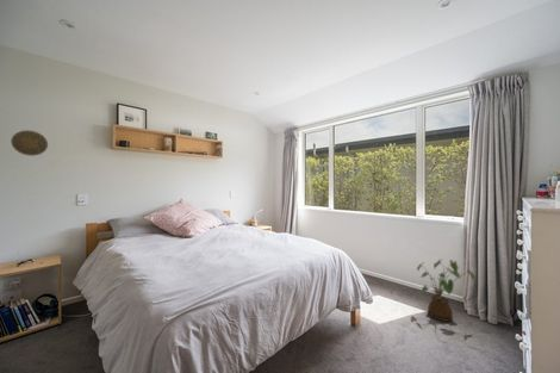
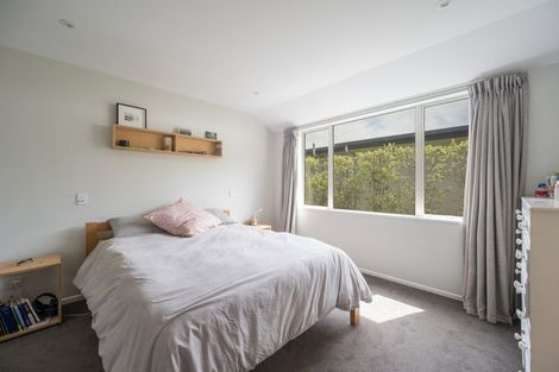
- house plant [416,259,477,323]
- decorative plate [10,129,49,157]
